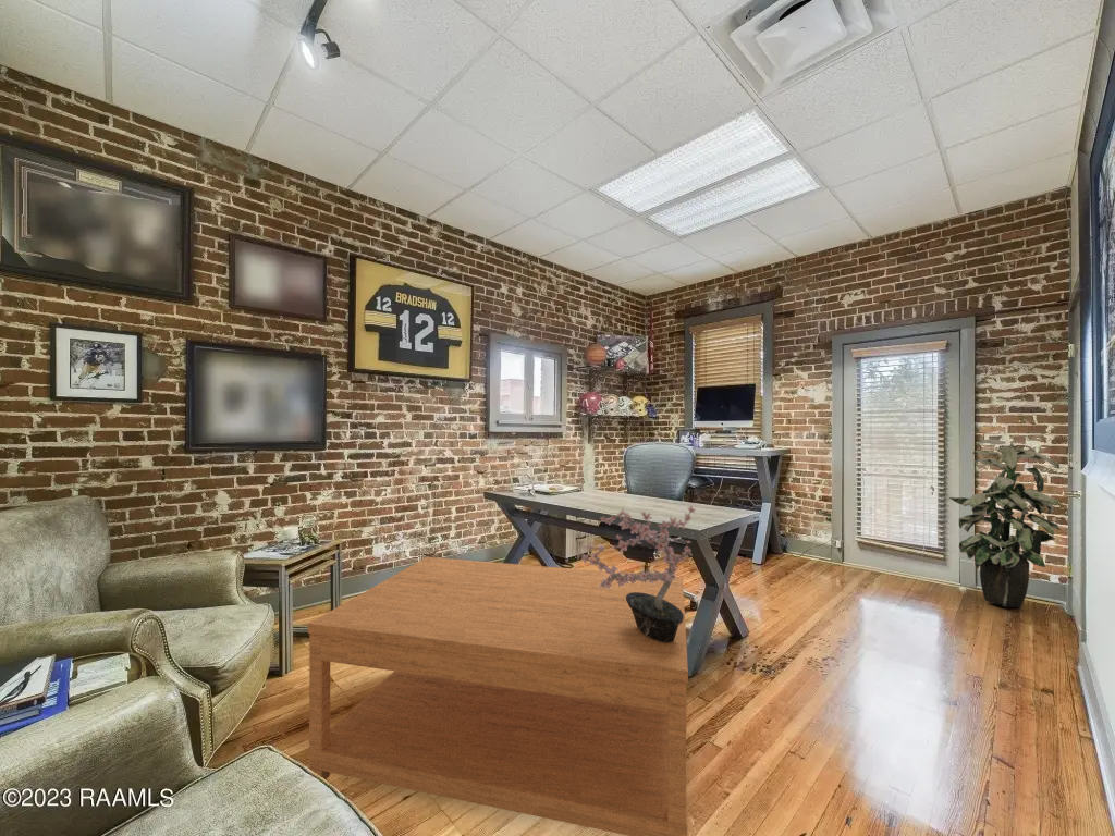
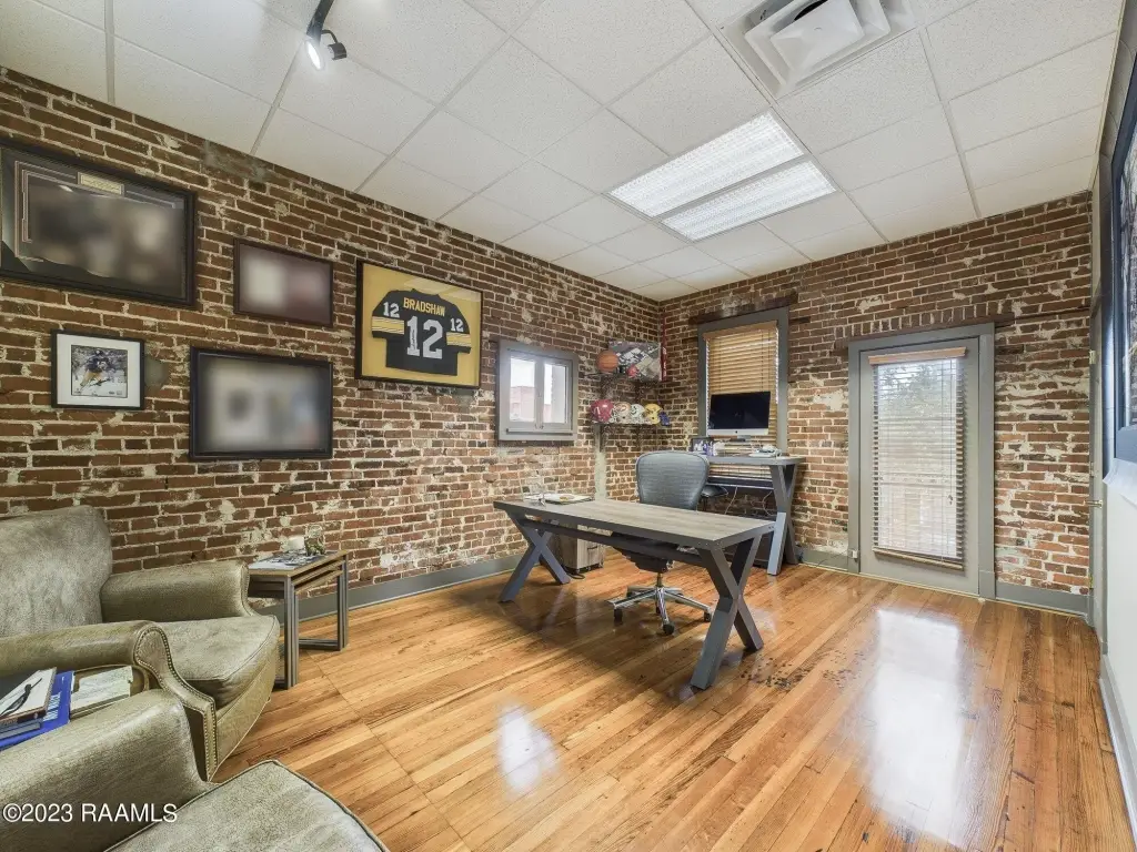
- indoor plant [948,439,1062,608]
- coffee table [306,556,689,836]
- potted plant [574,505,697,643]
